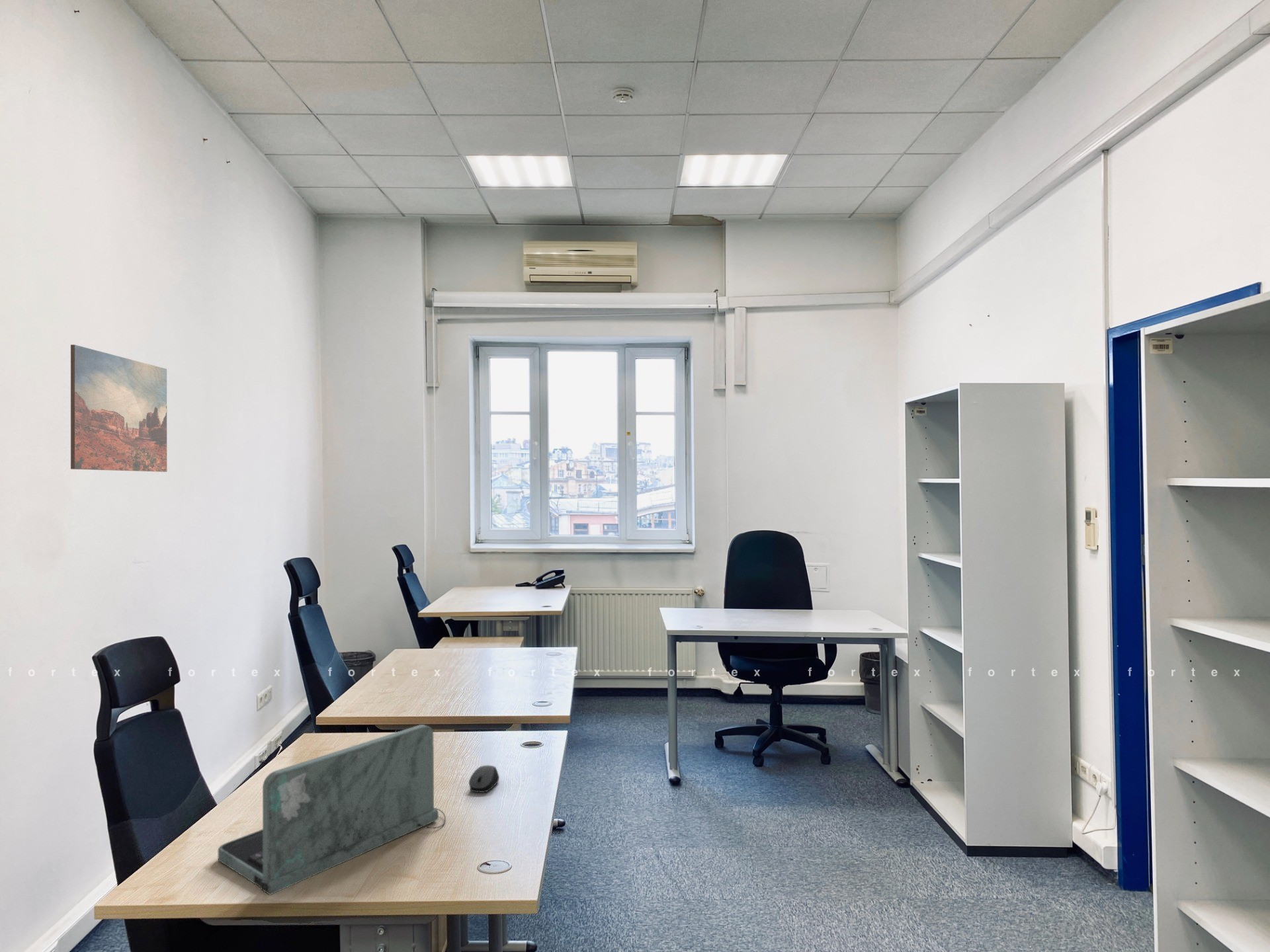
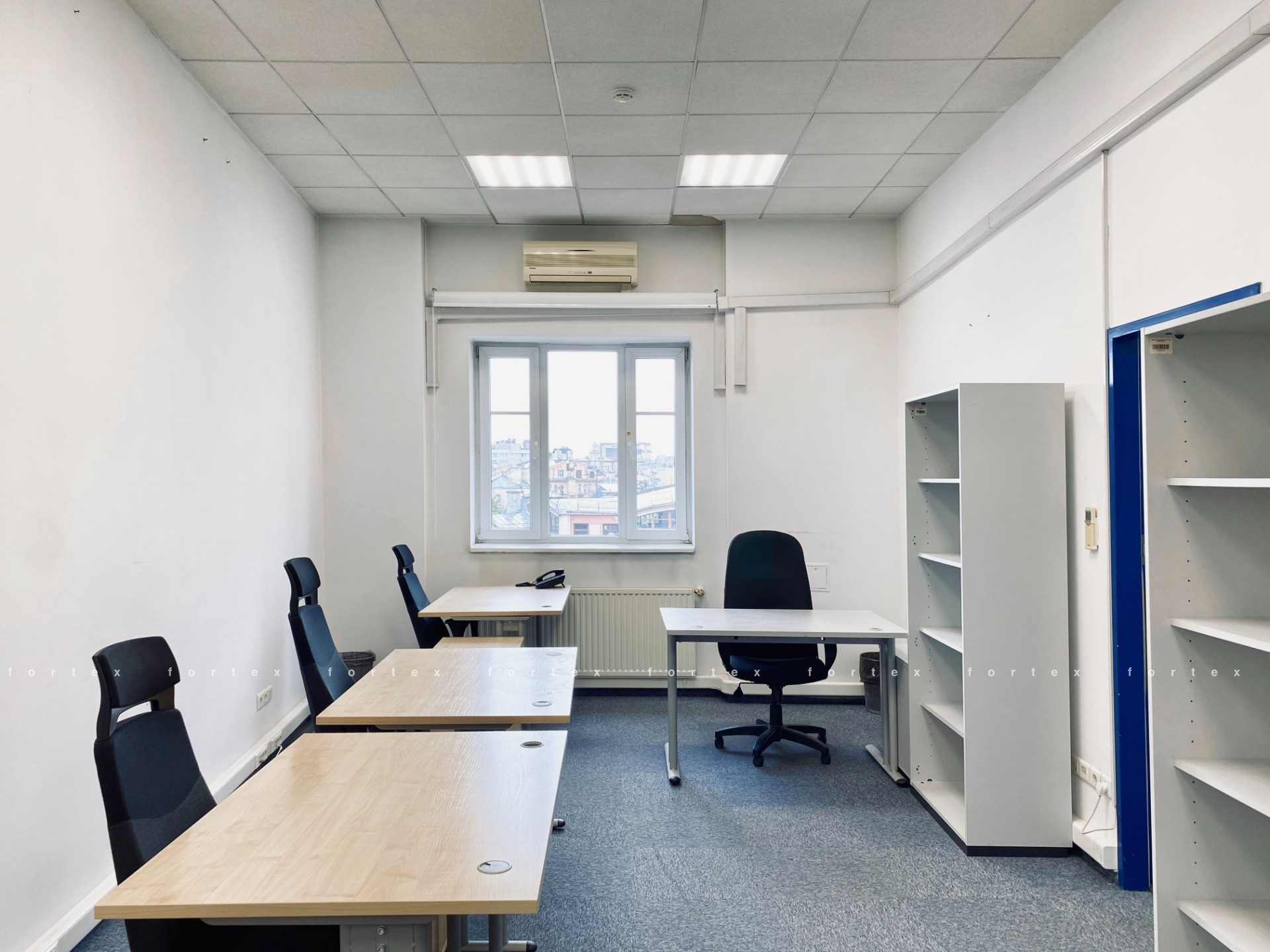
- computer mouse [468,765,500,793]
- laptop [218,724,446,896]
- wall art [70,344,167,473]
